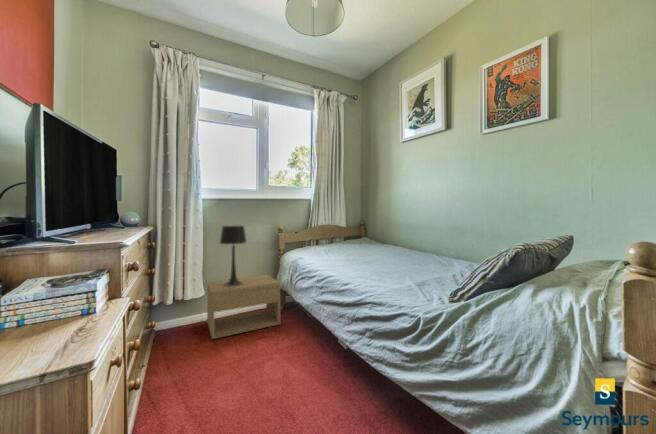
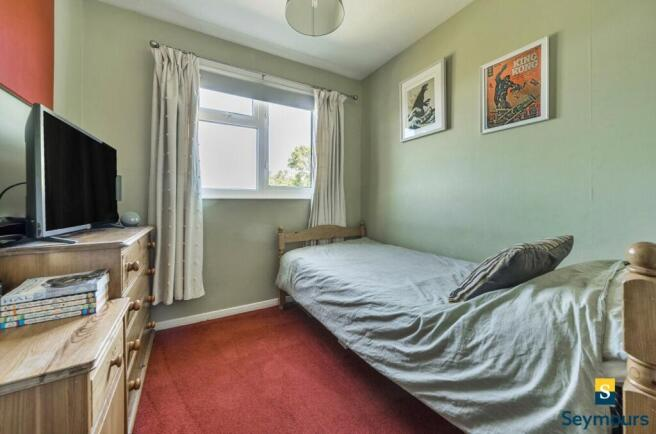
- table lamp [219,225,248,286]
- nightstand [206,274,281,340]
